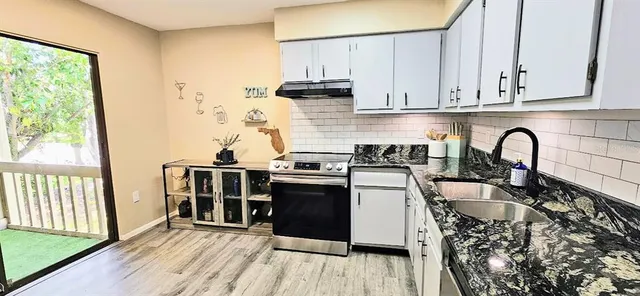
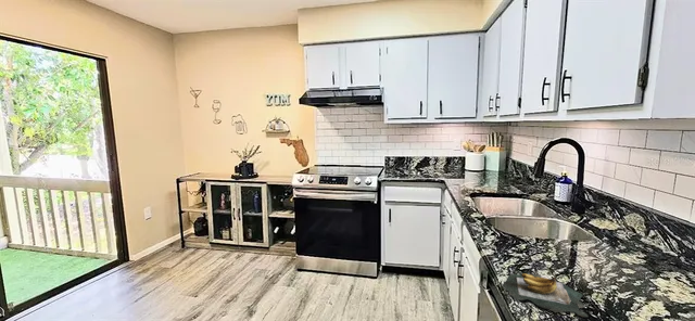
+ banana bunch [502,272,590,318]
